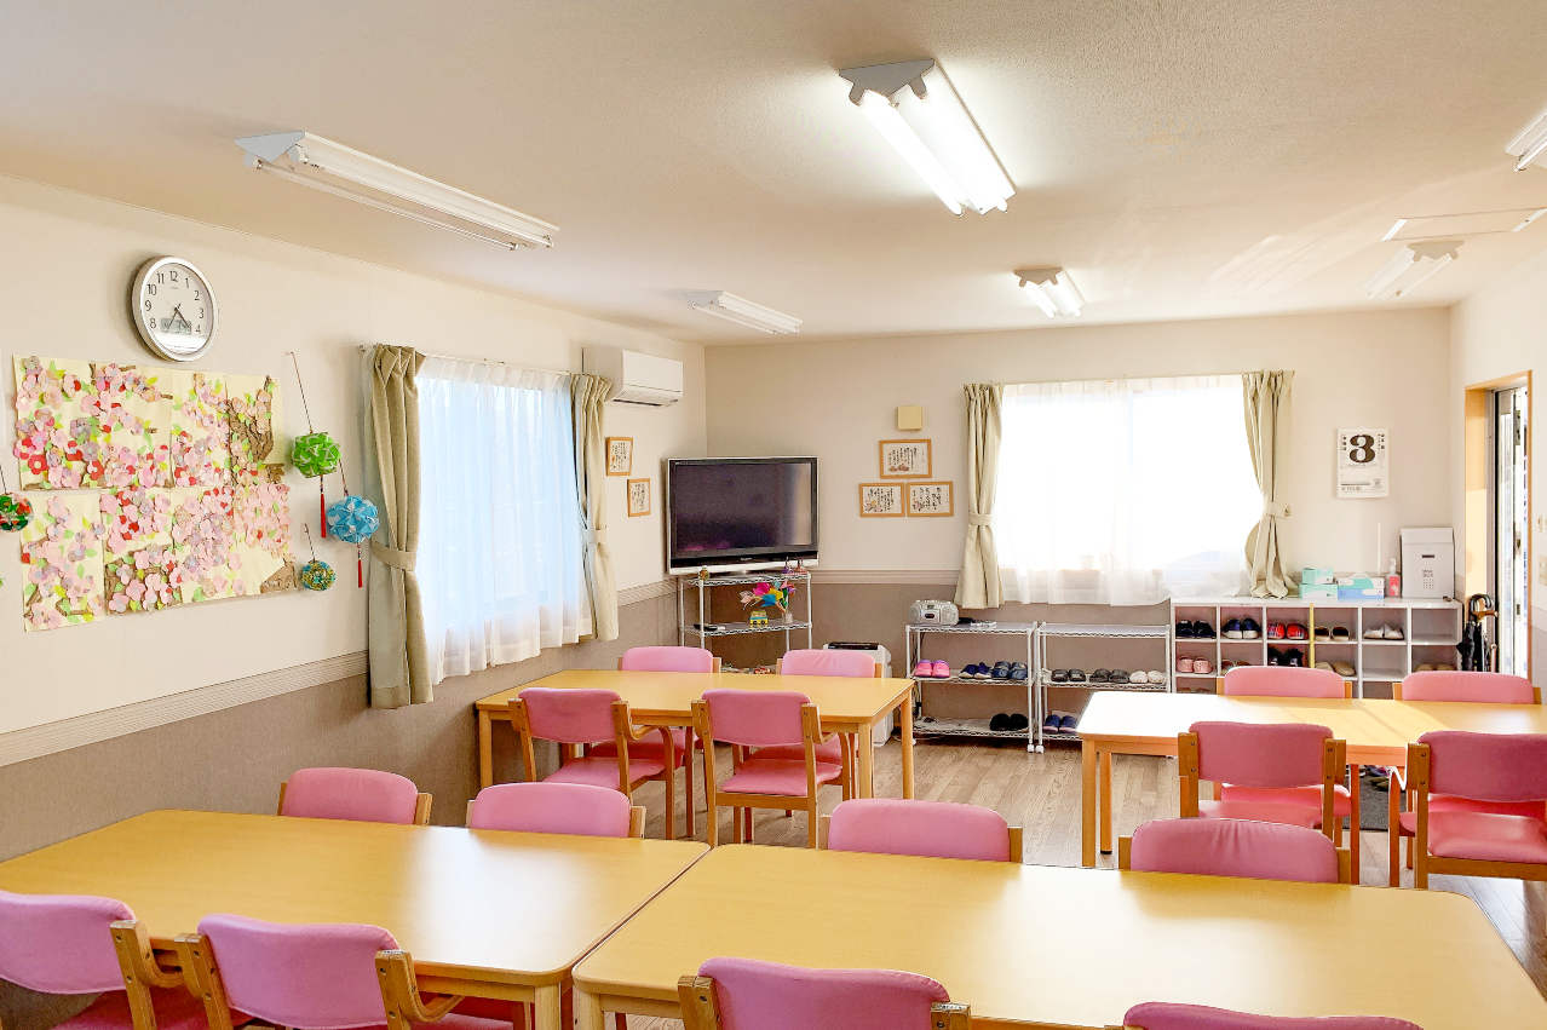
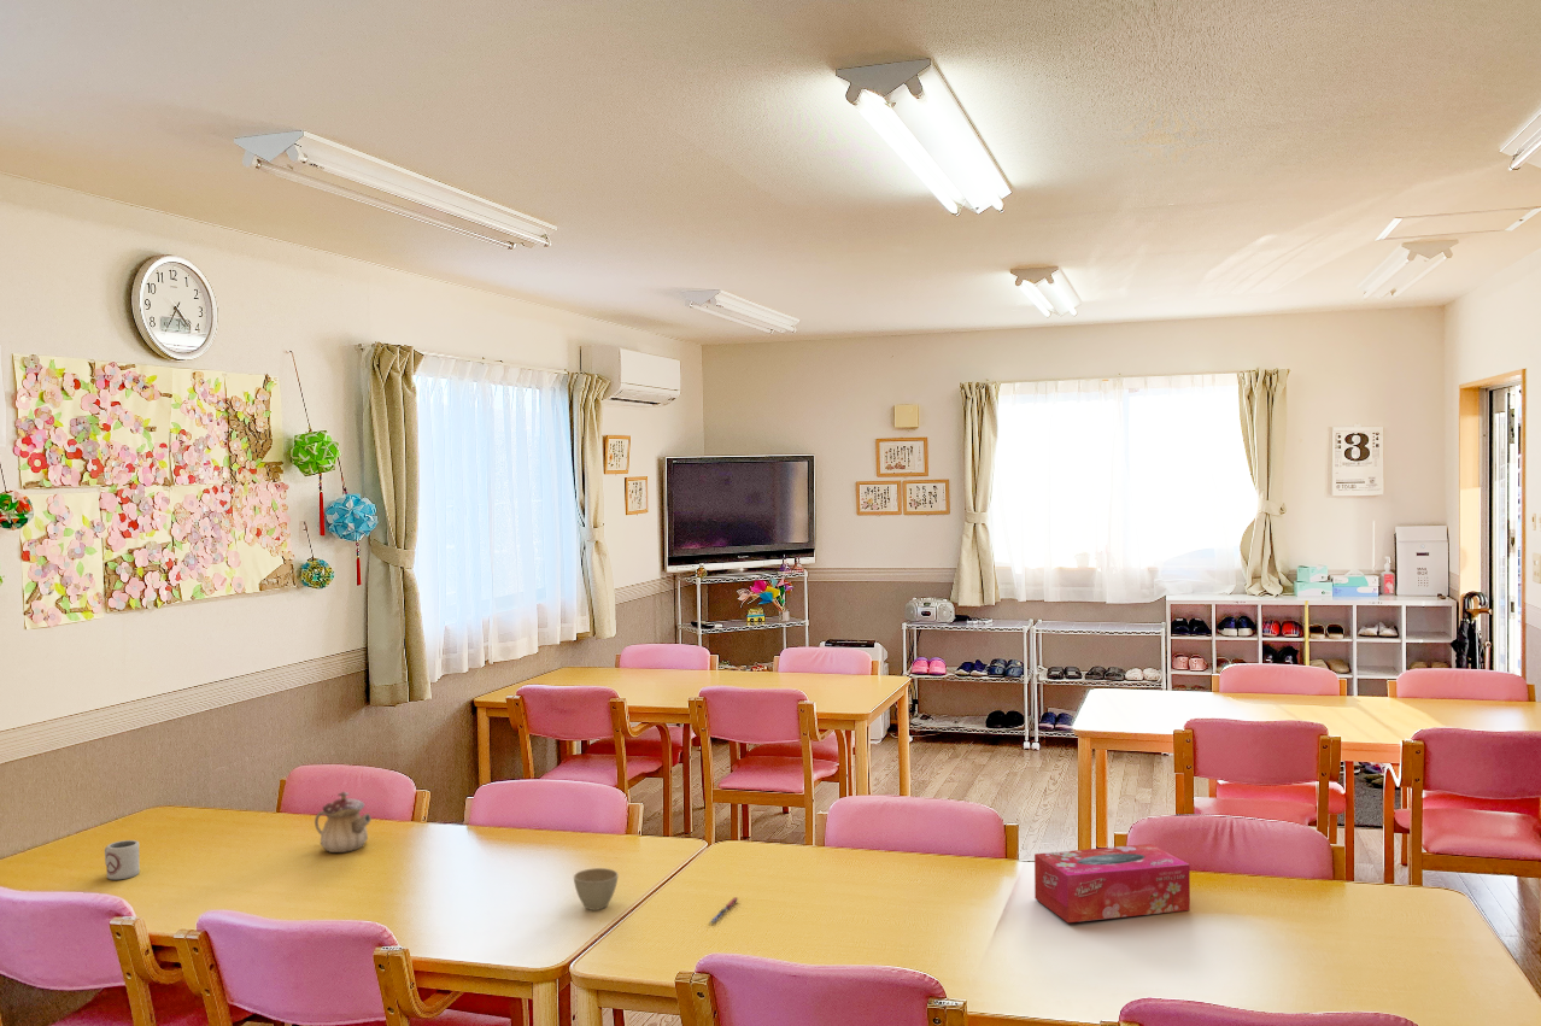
+ cup [104,839,141,881]
+ teapot [314,791,373,854]
+ flower pot [573,867,620,911]
+ pen [709,896,739,925]
+ tissue box [1033,843,1191,924]
